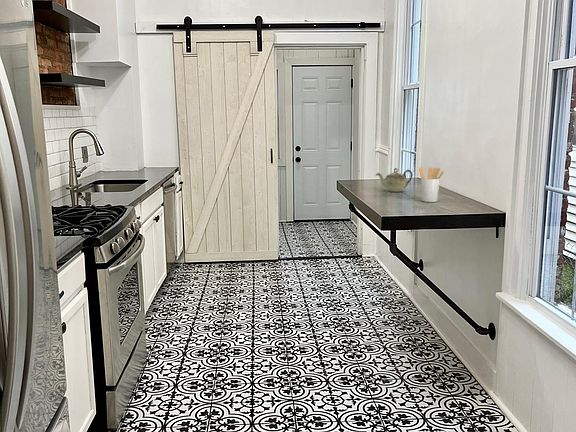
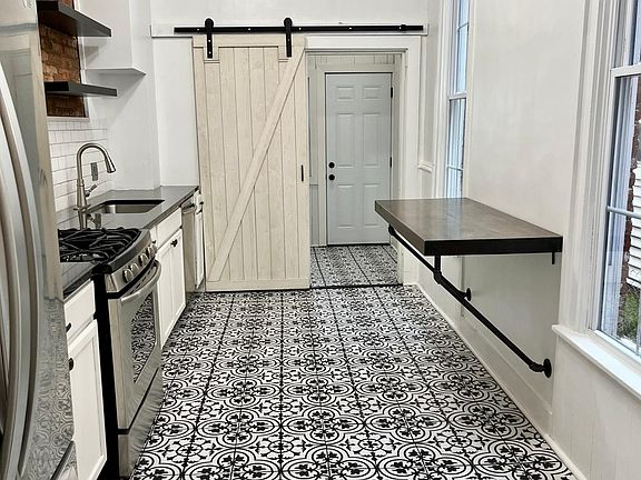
- utensil holder [418,166,445,203]
- teapot [375,167,413,193]
